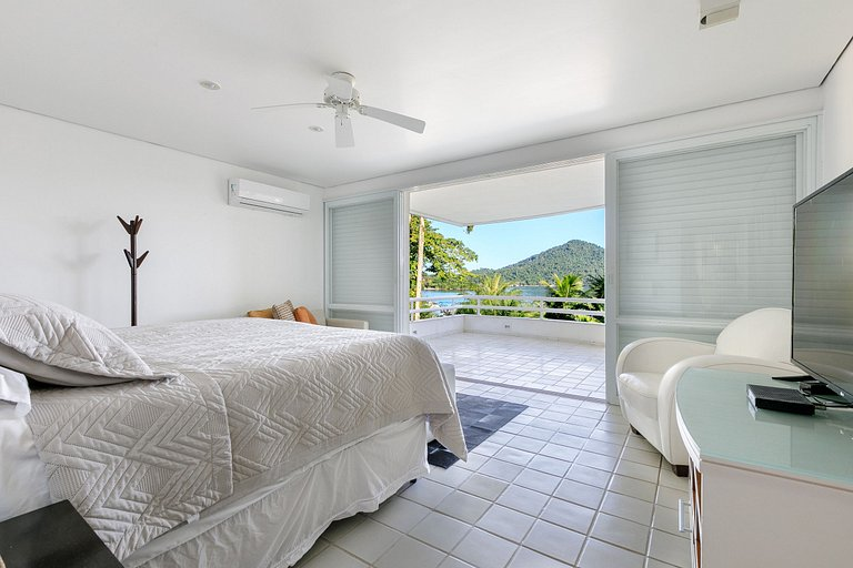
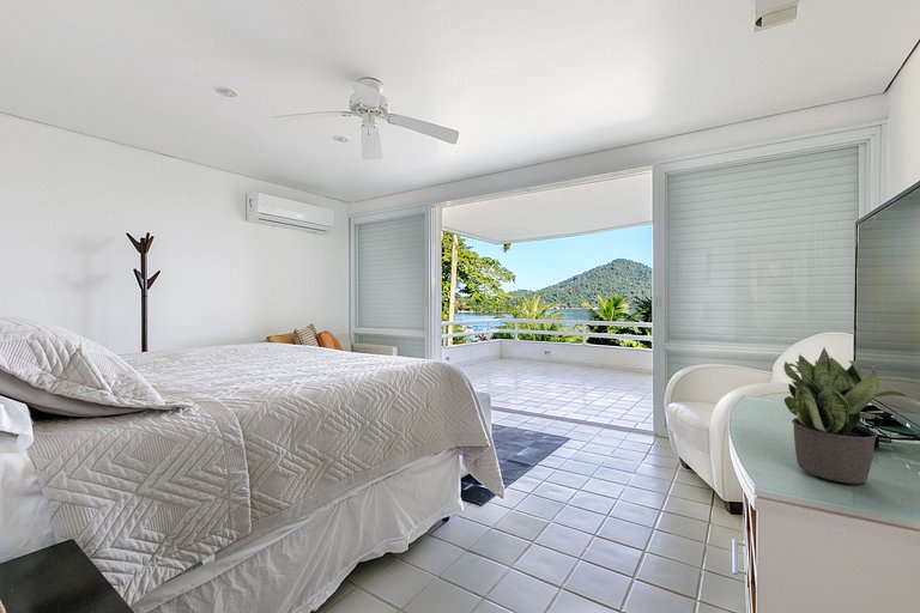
+ potted plant [782,347,909,486]
